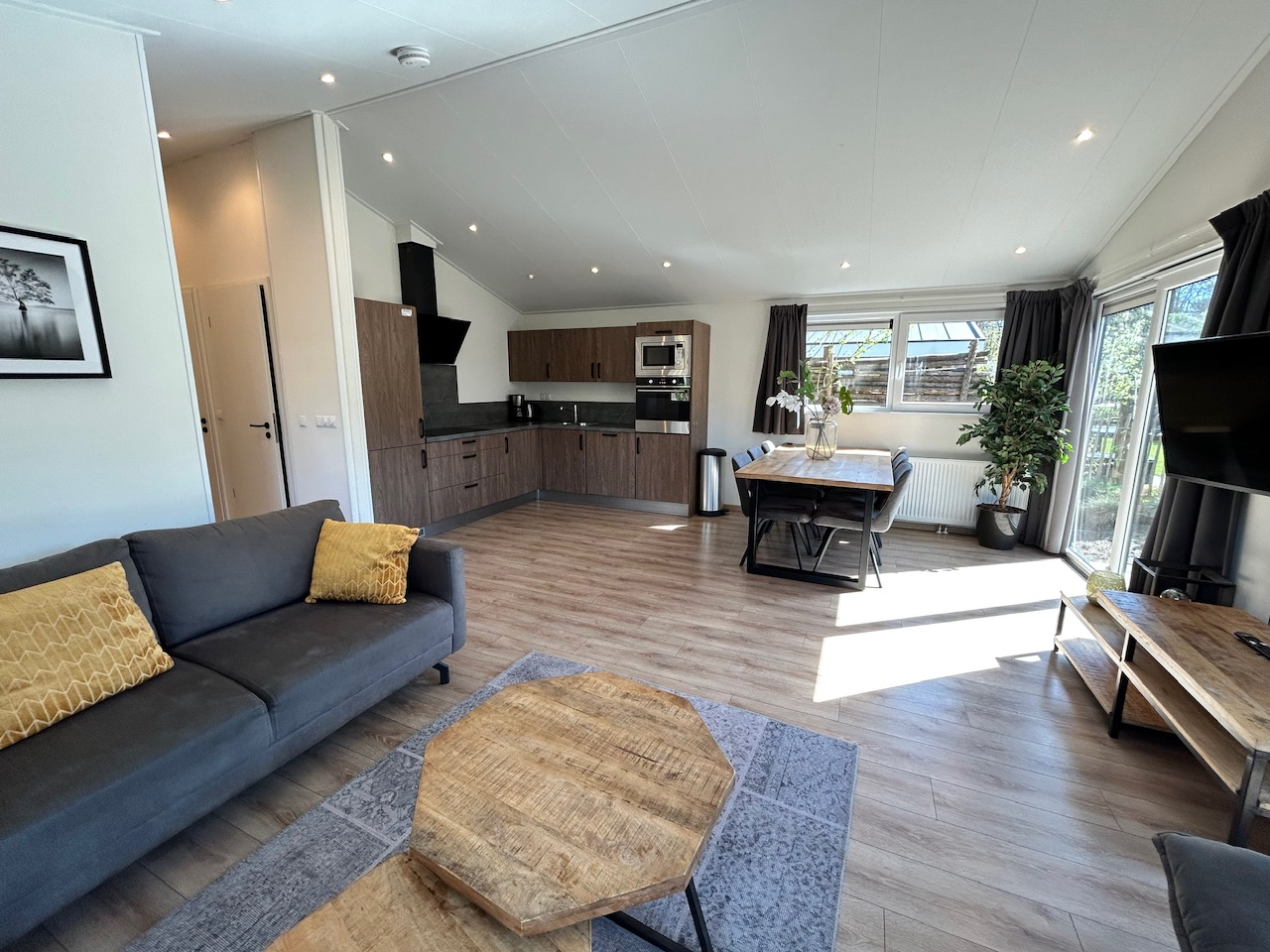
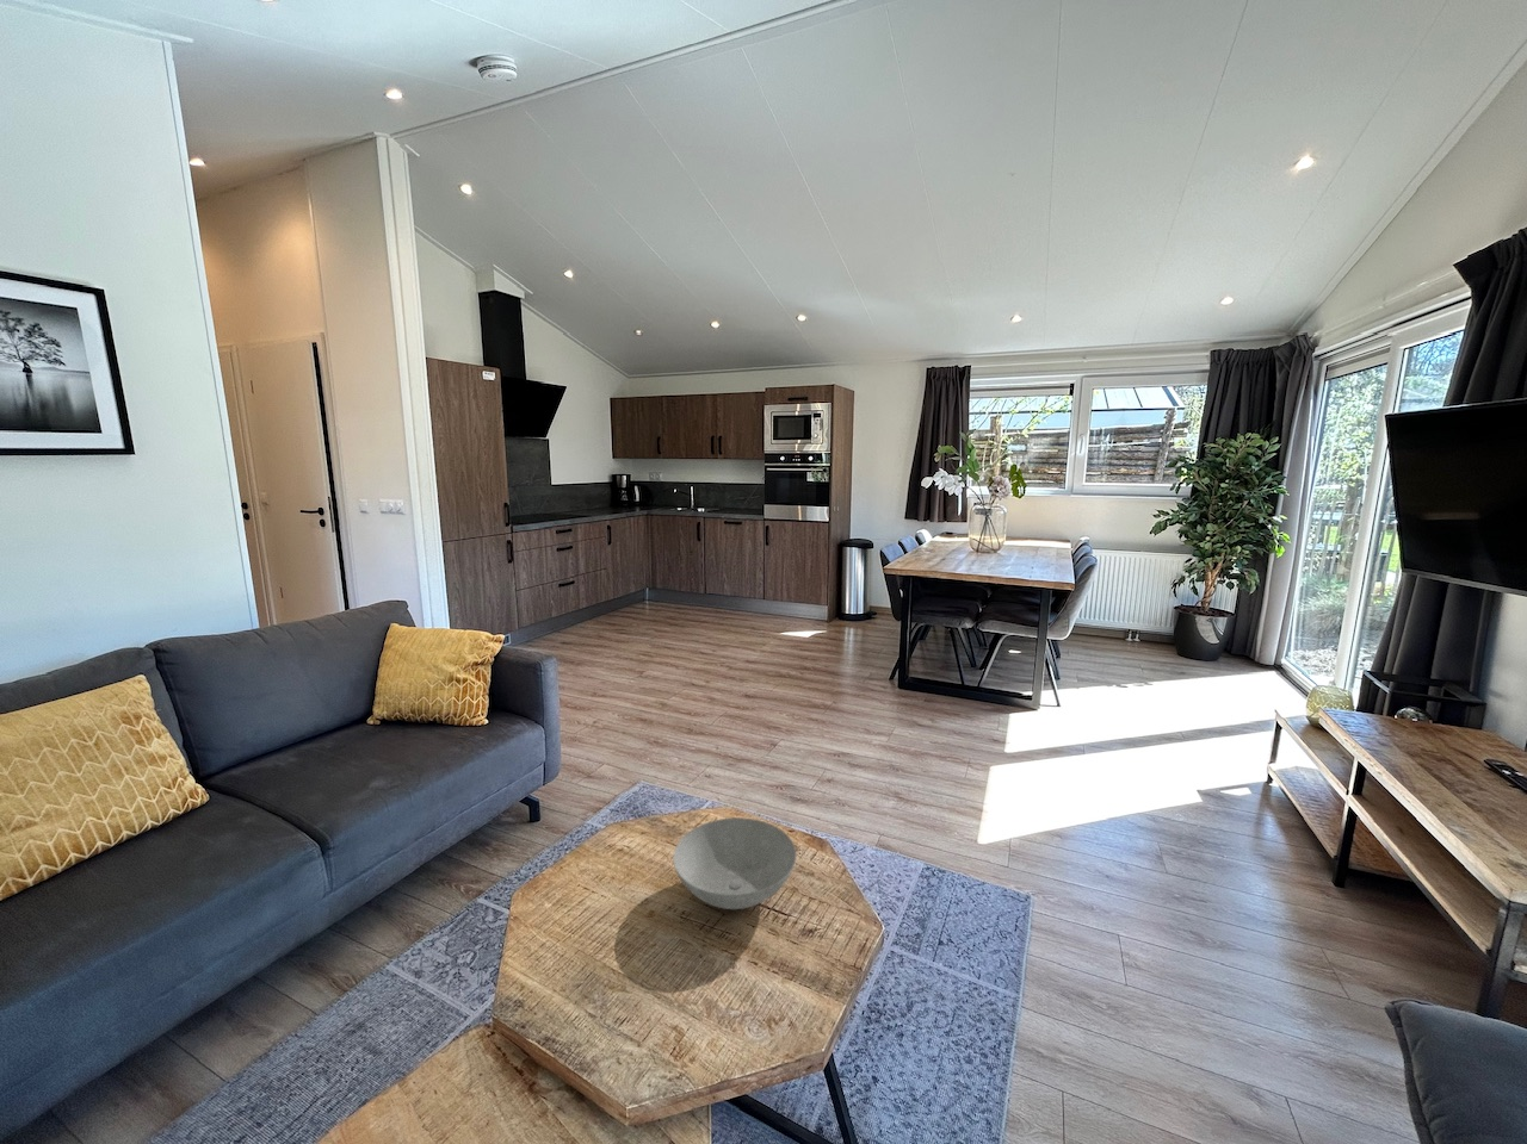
+ bowl [672,816,797,911]
